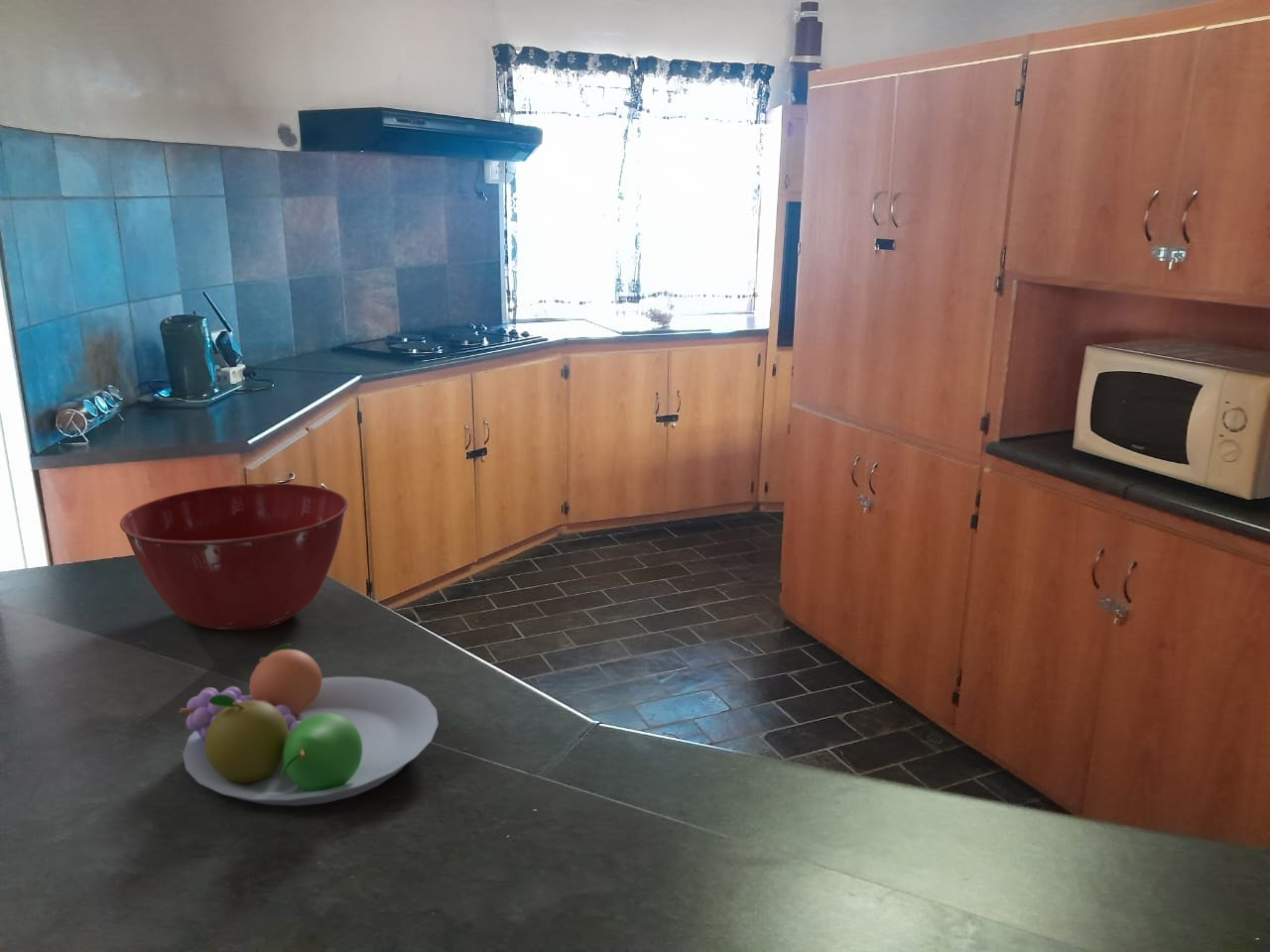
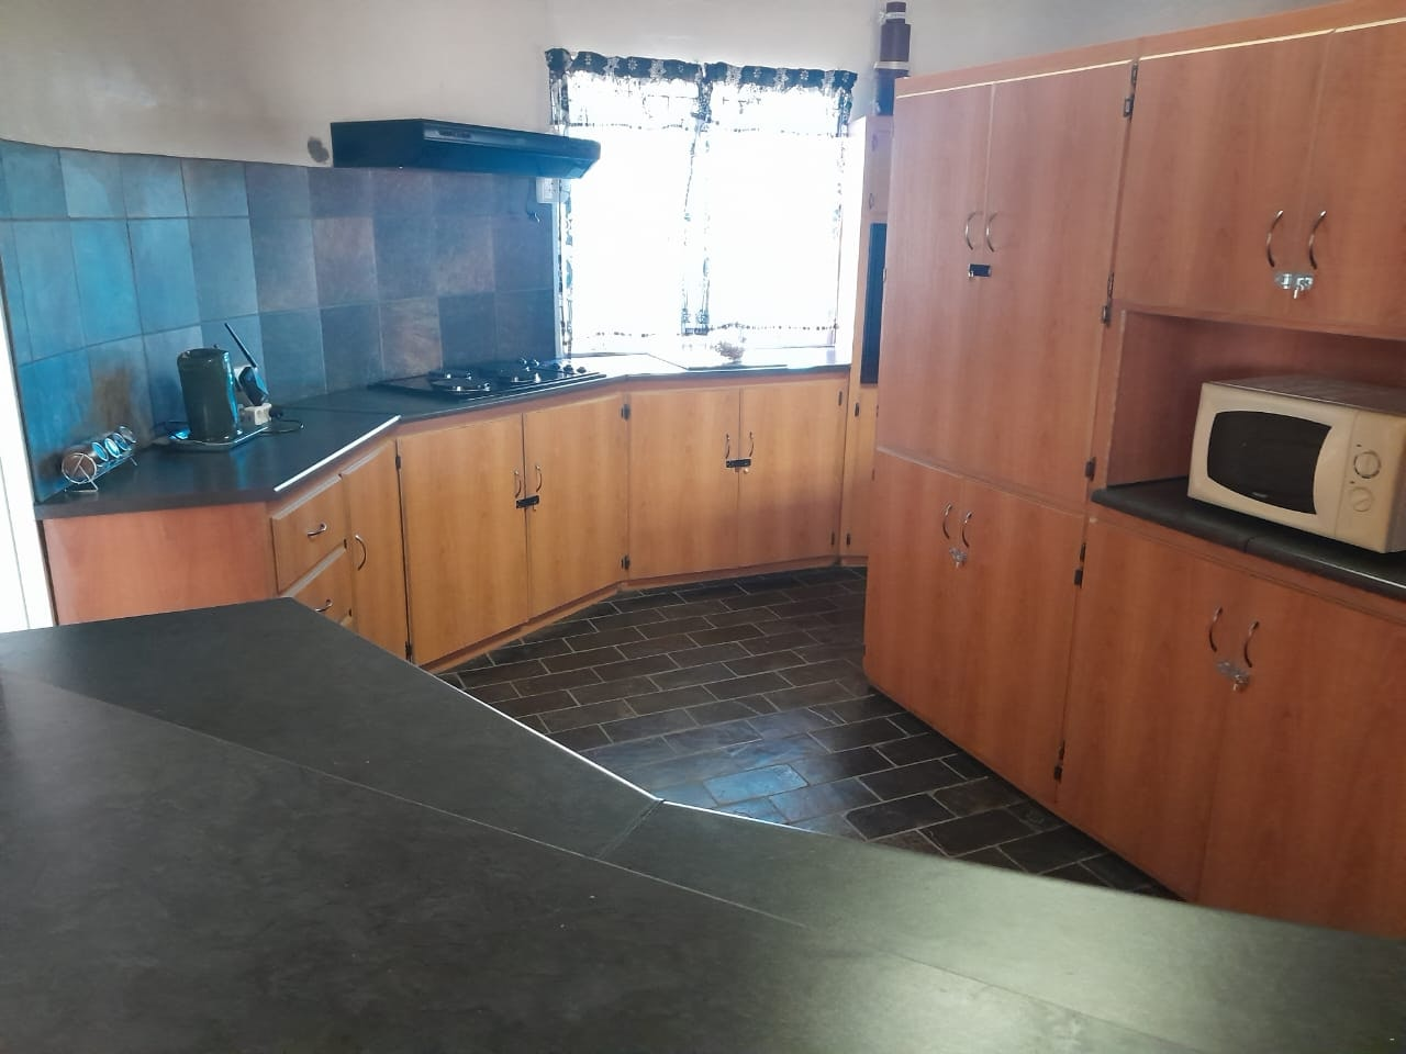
- fruit bowl [179,643,440,806]
- mixing bowl [119,483,349,631]
